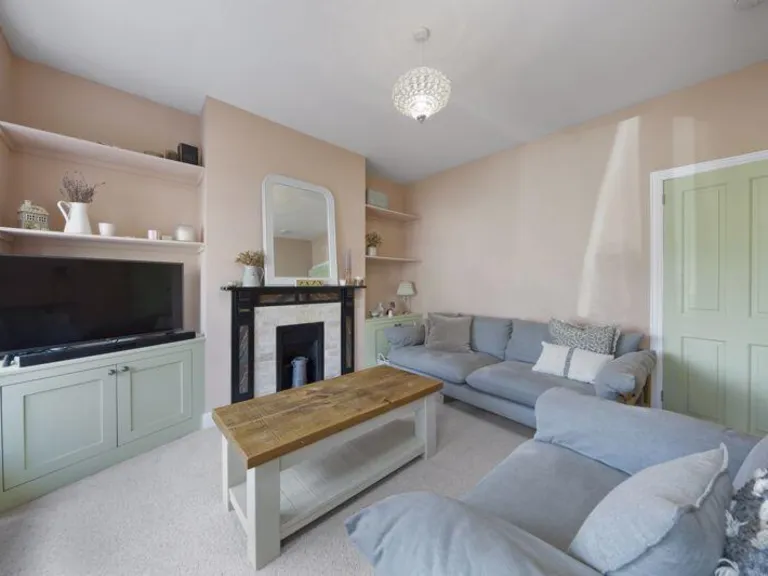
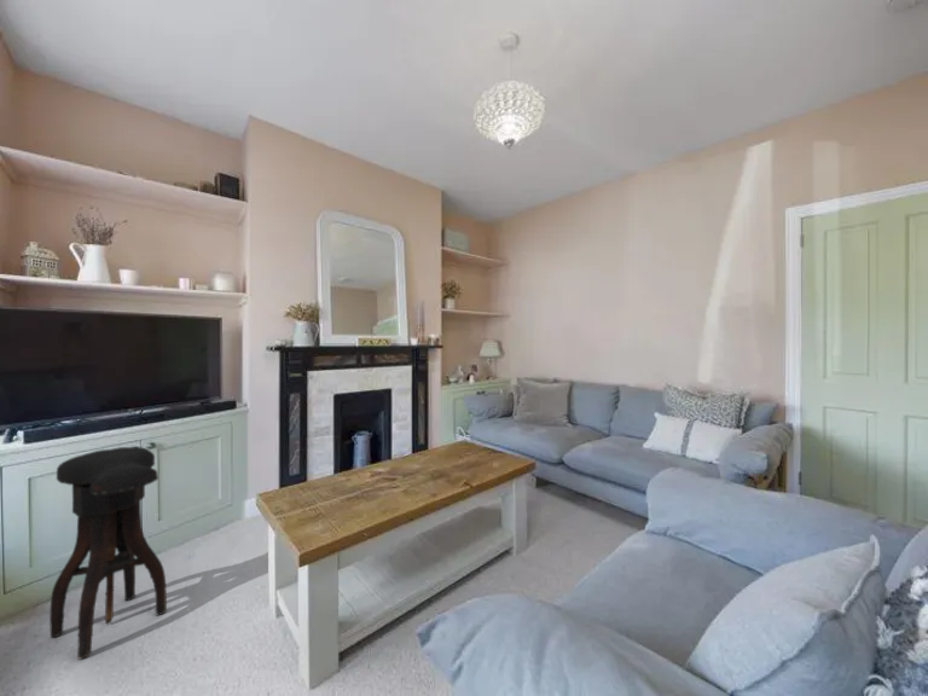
+ stool [48,446,168,660]
